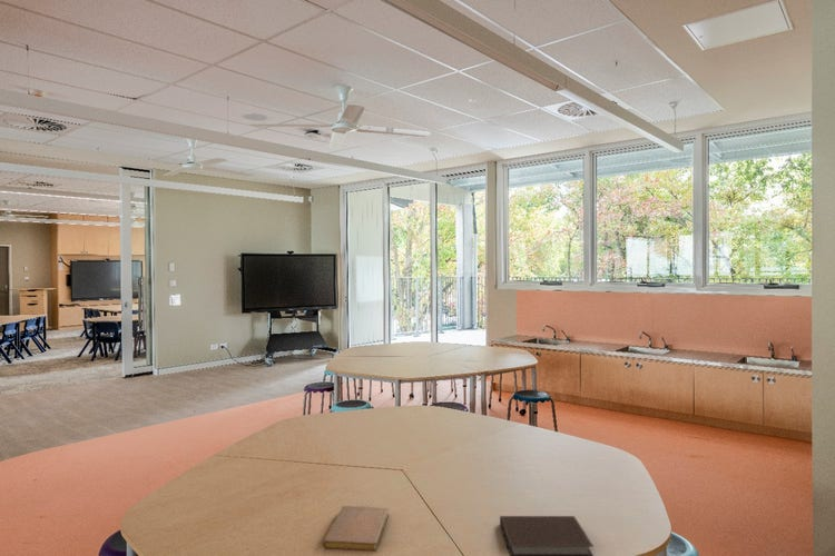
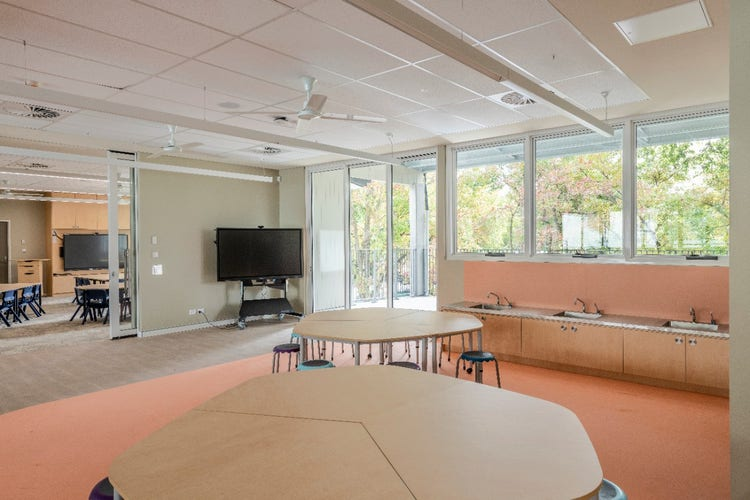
- notebook [499,515,595,556]
- notebook [322,505,390,553]
